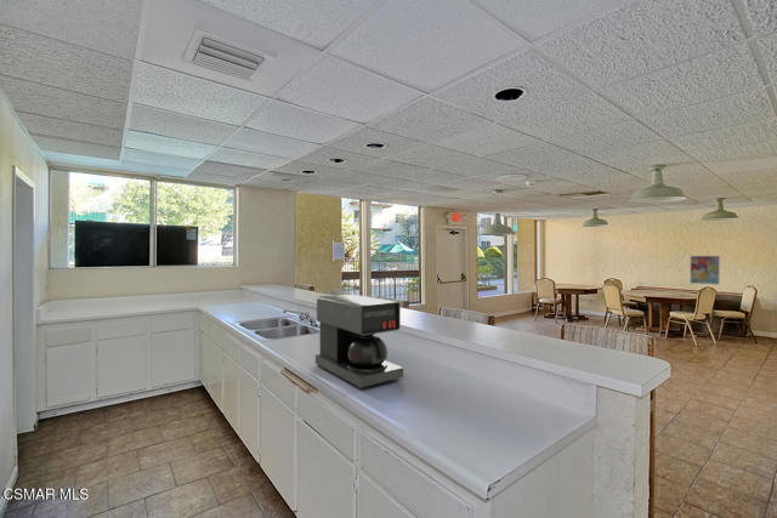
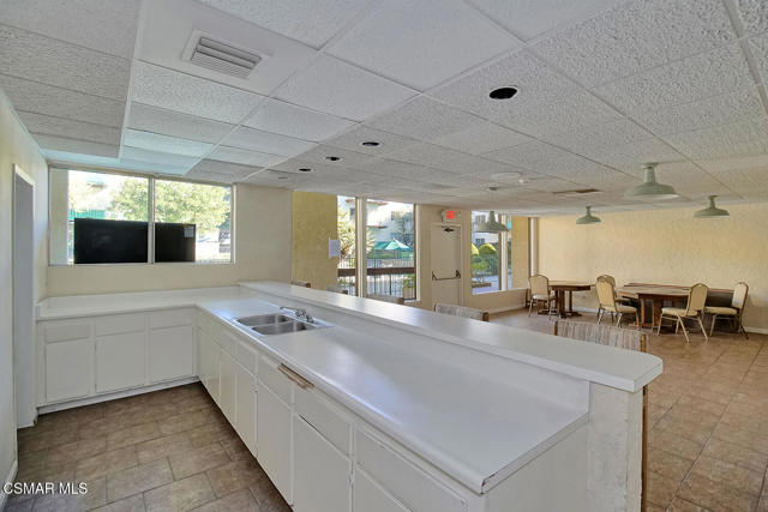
- wall art [688,255,721,286]
- coffee maker [314,294,404,391]
